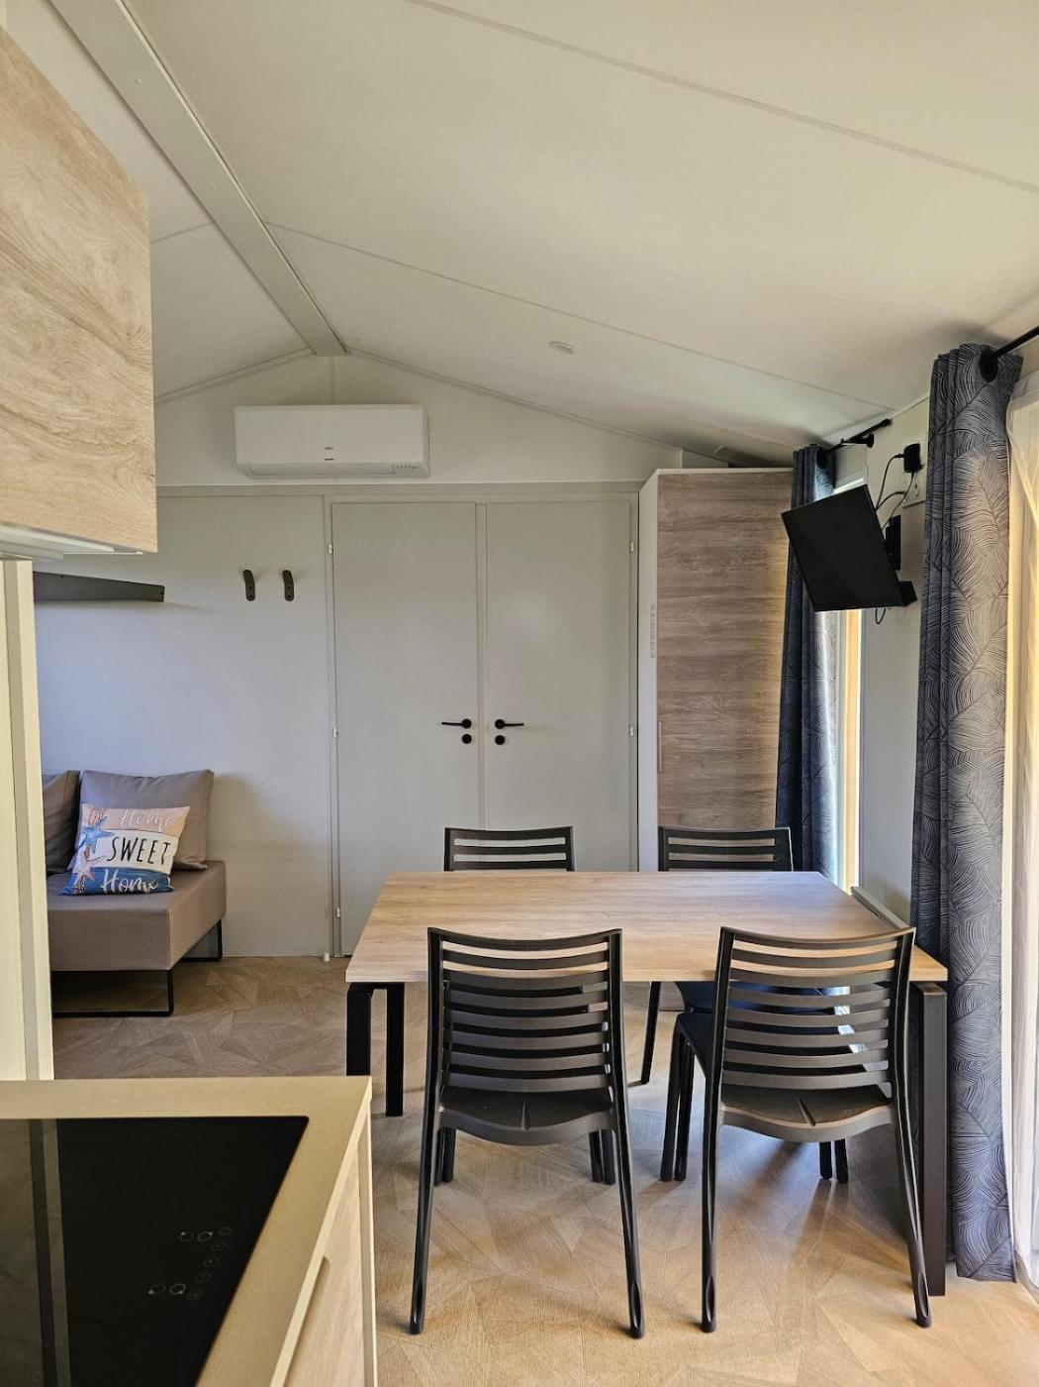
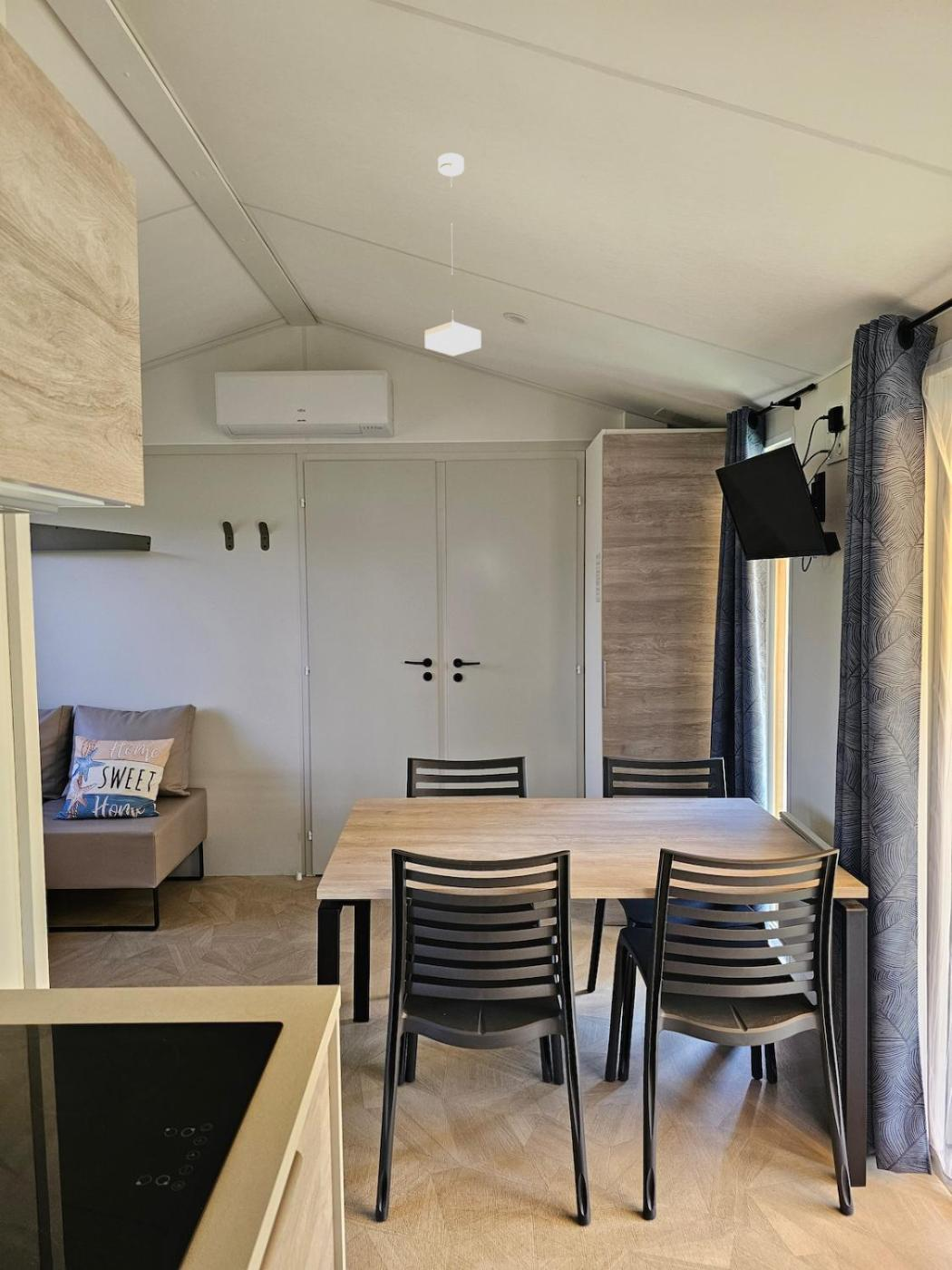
+ pendant lamp [424,152,482,357]
